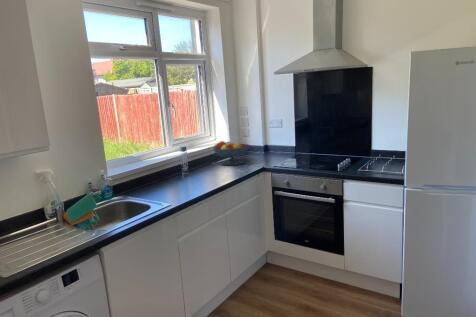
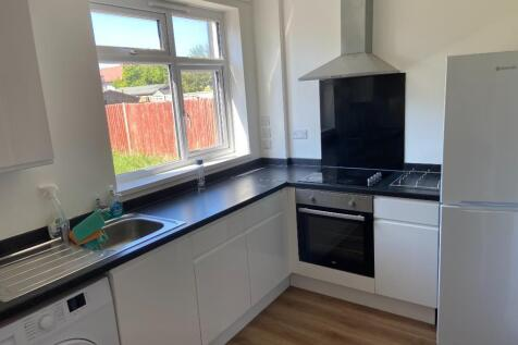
- fruit bowl [212,140,251,166]
